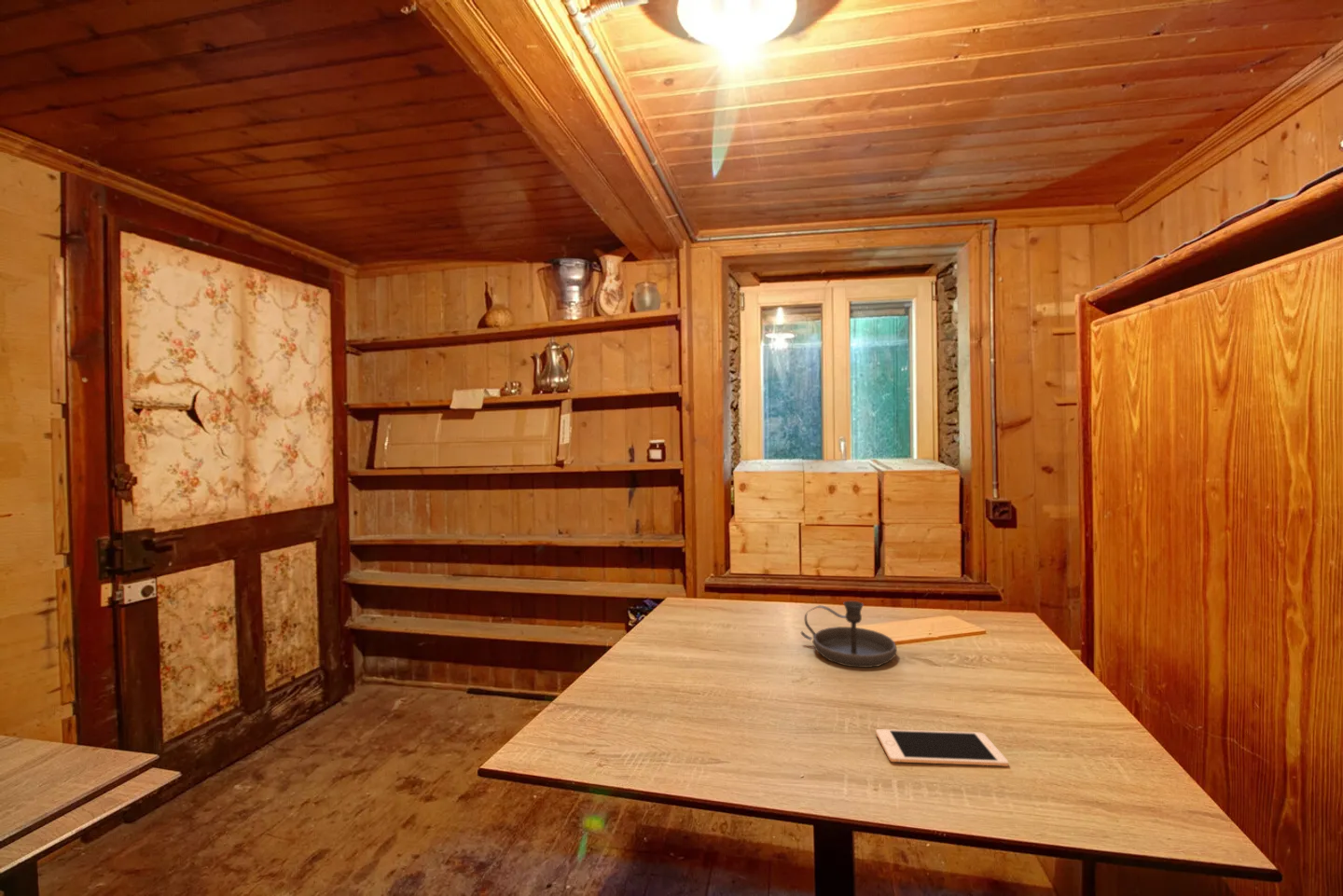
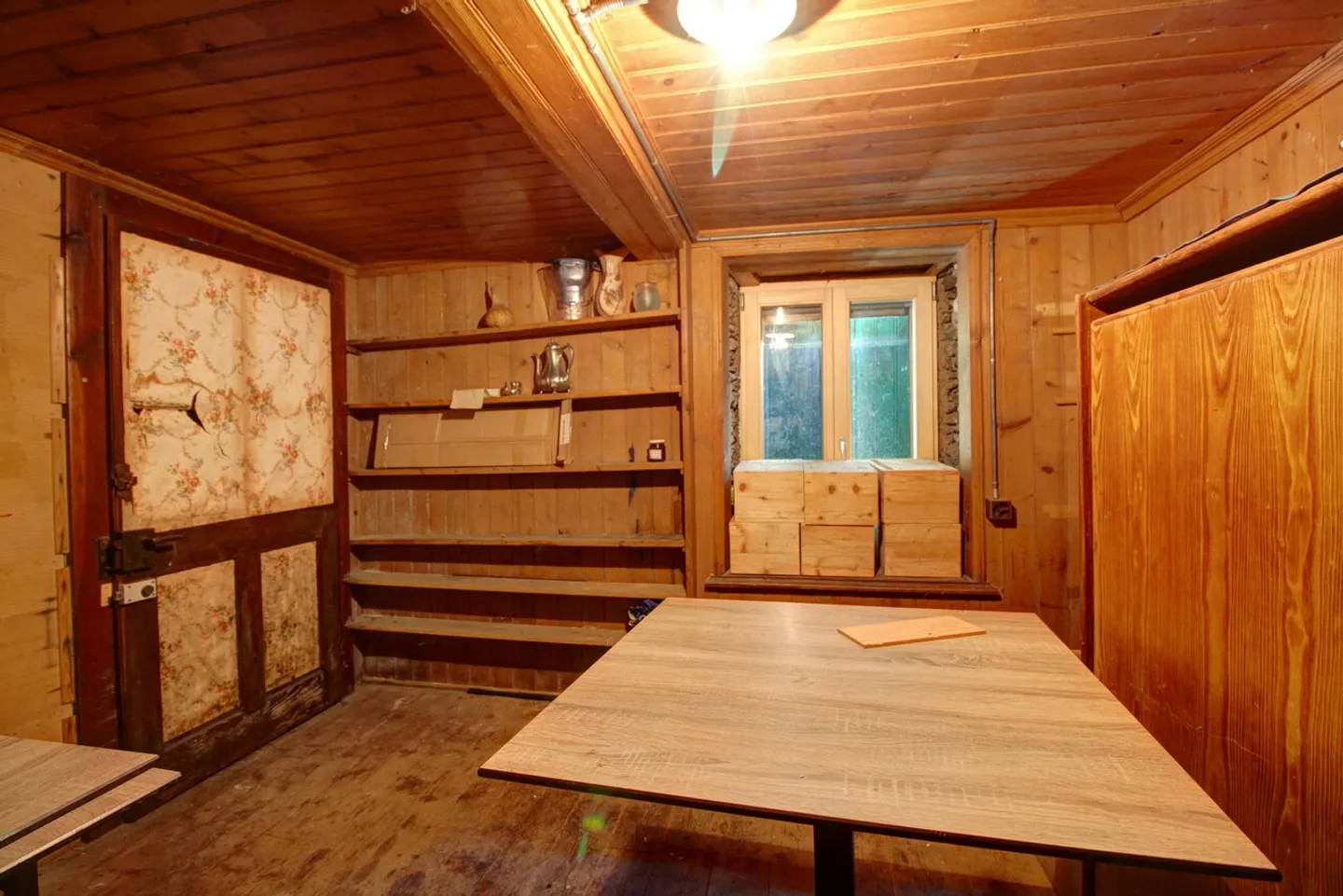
- candlestick [800,600,898,669]
- cell phone [875,728,1009,767]
